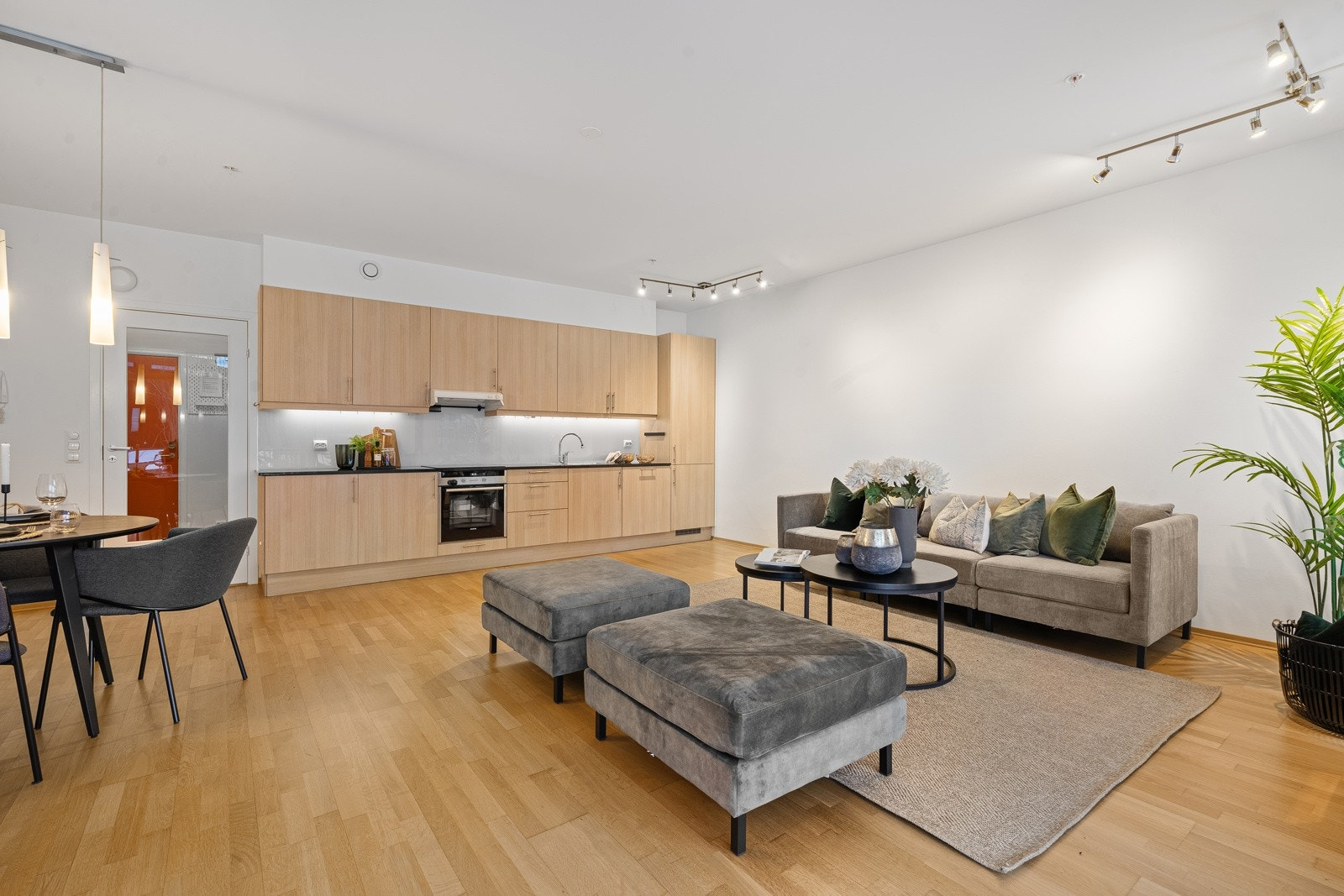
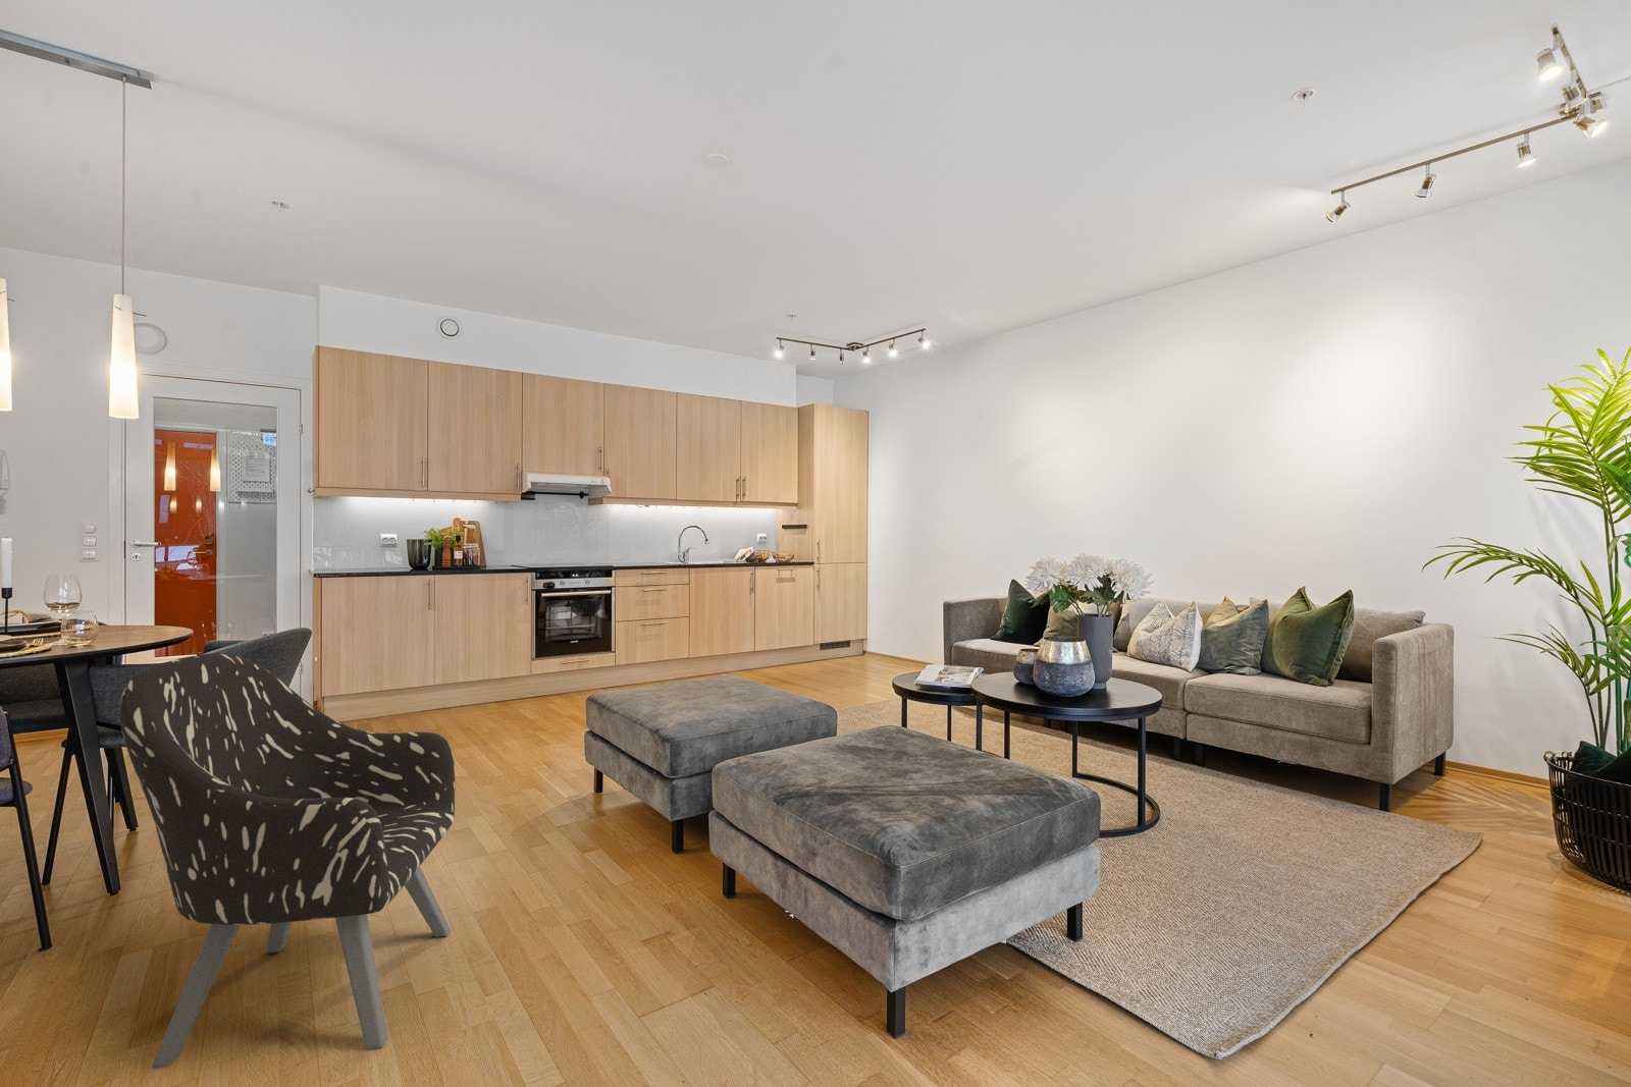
+ armchair [119,651,455,1070]
